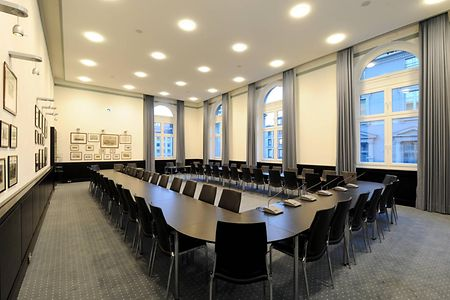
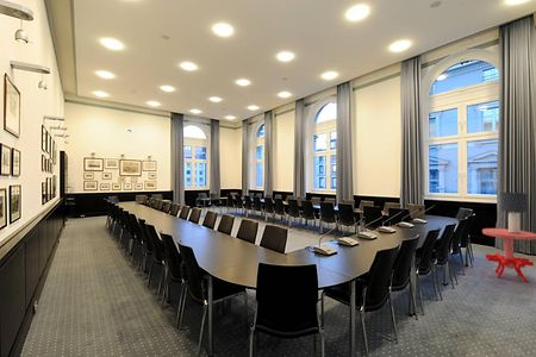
+ lamp [499,192,529,233]
+ side table [481,227,536,282]
